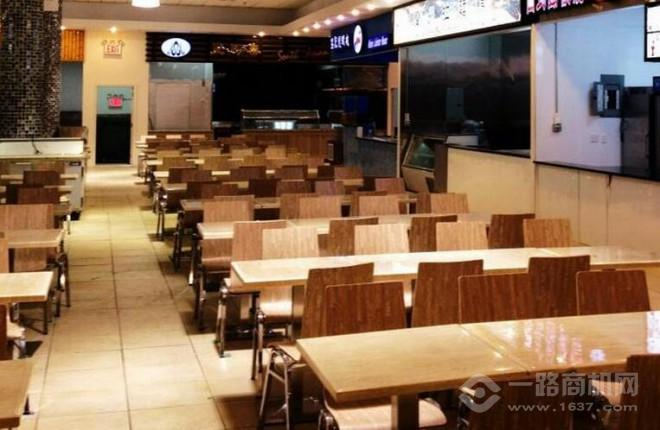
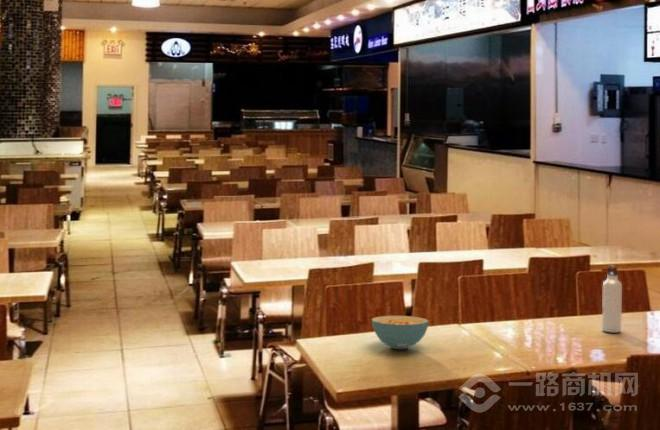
+ cereal bowl [371,315,429,350]
+ water bottle [601,265,623,334]
